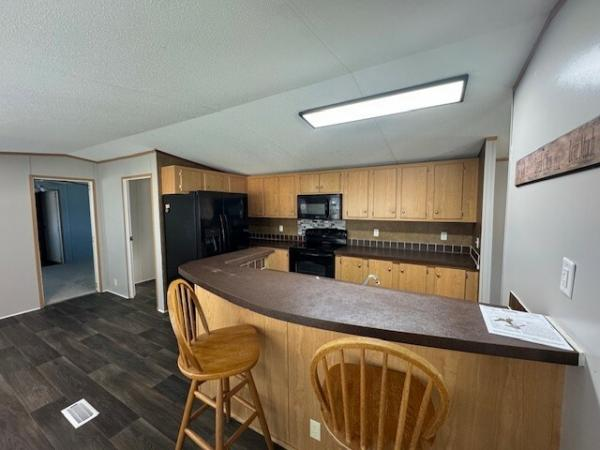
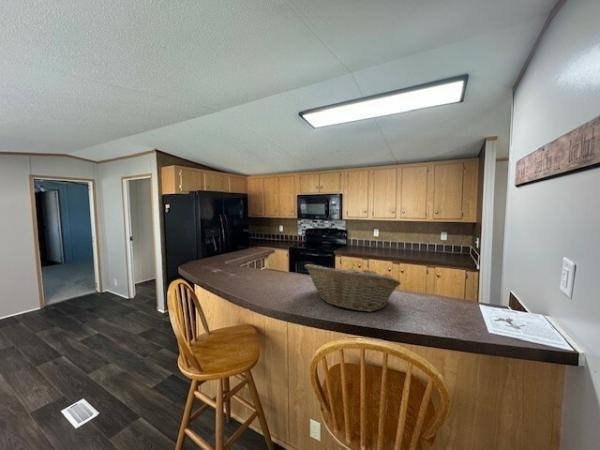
+ fruit basket [304,263,402,313]
